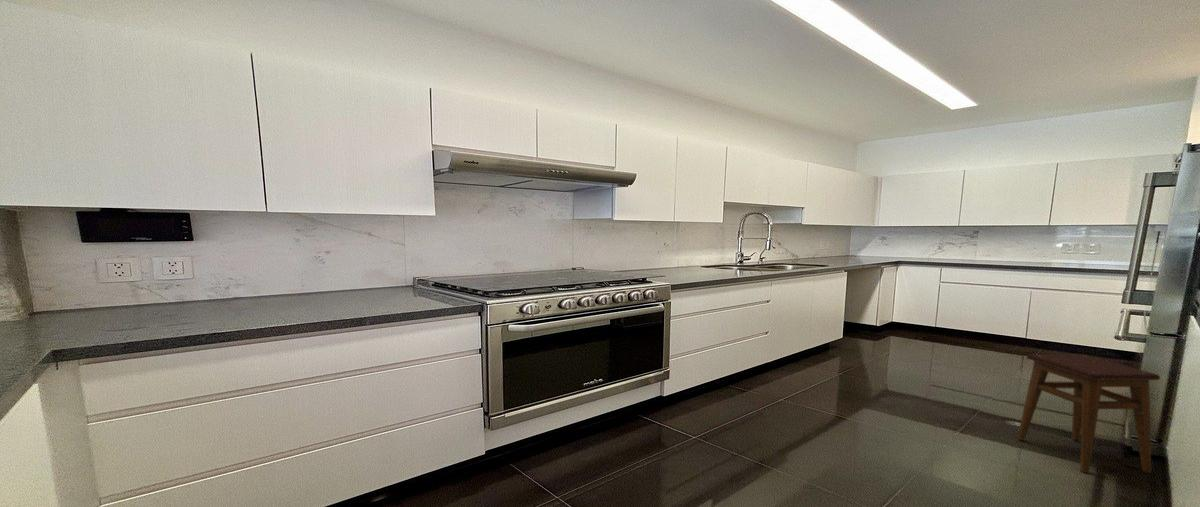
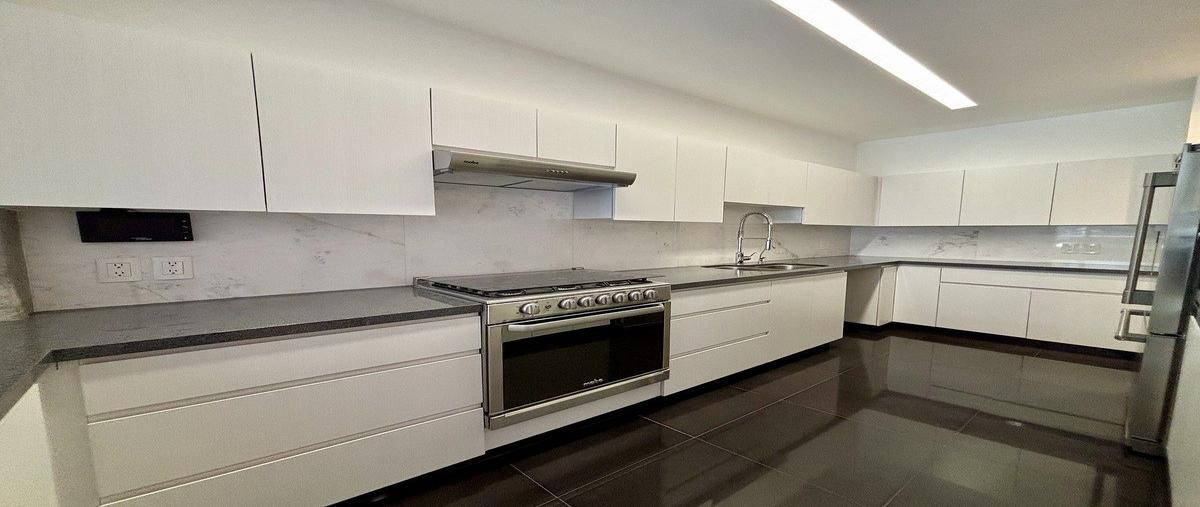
- stool [1017,353,1161,474]
